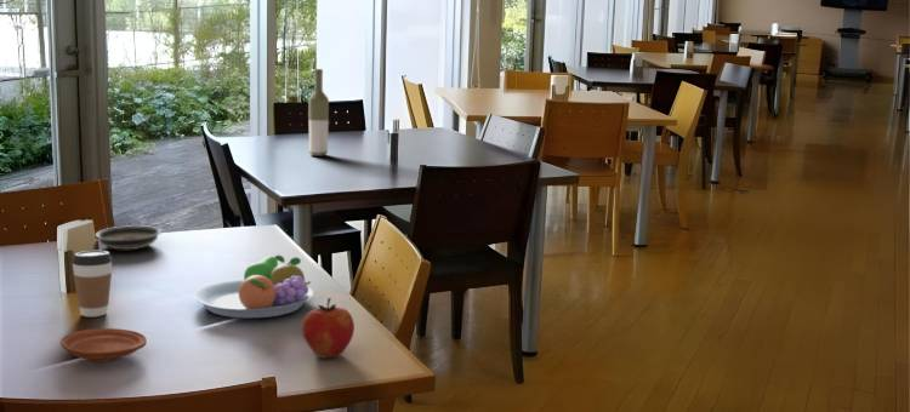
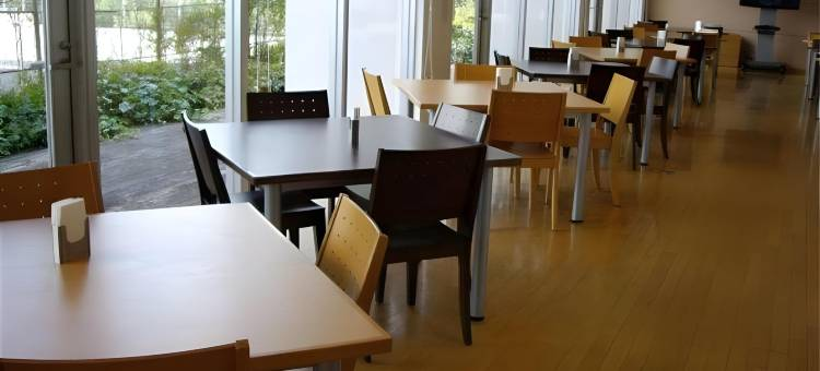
- saucer [95,224,163,251]
- bottle [307,68,330,158]
- apple [301,297,356,359]
- fruit bowl [193,254,314,319]
- plate [59,327,148,364]
- coffee cup [70,250,114,319]
